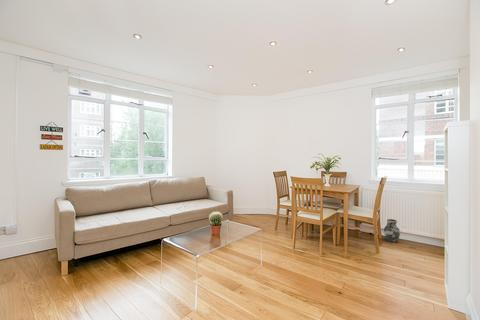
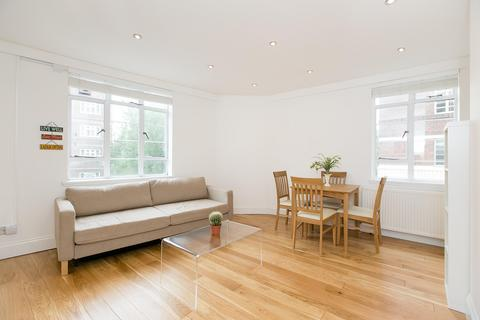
- ceramic jug [383,218,401,242]
